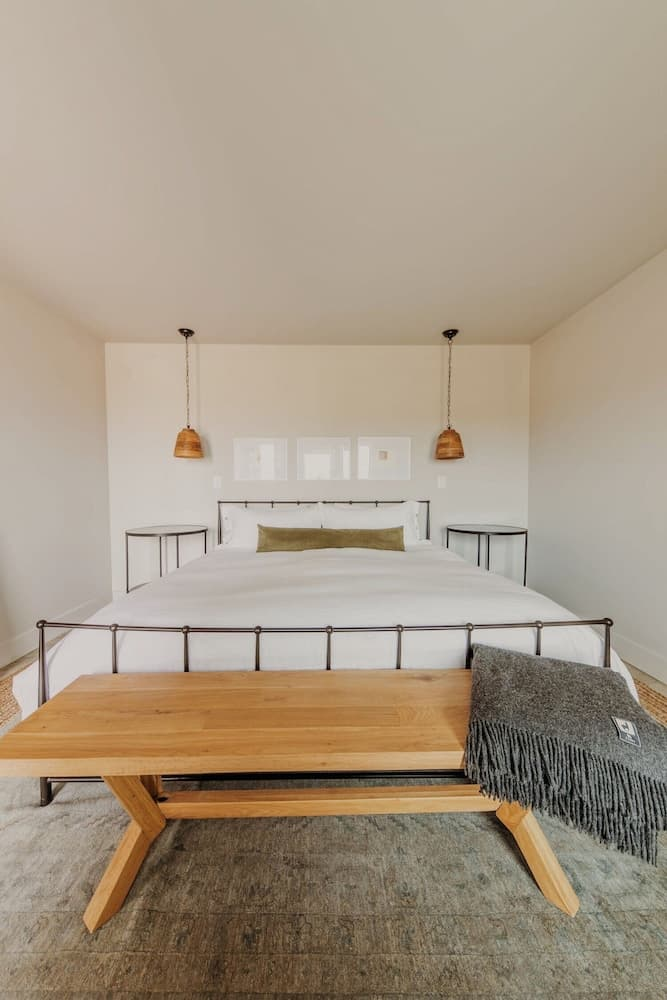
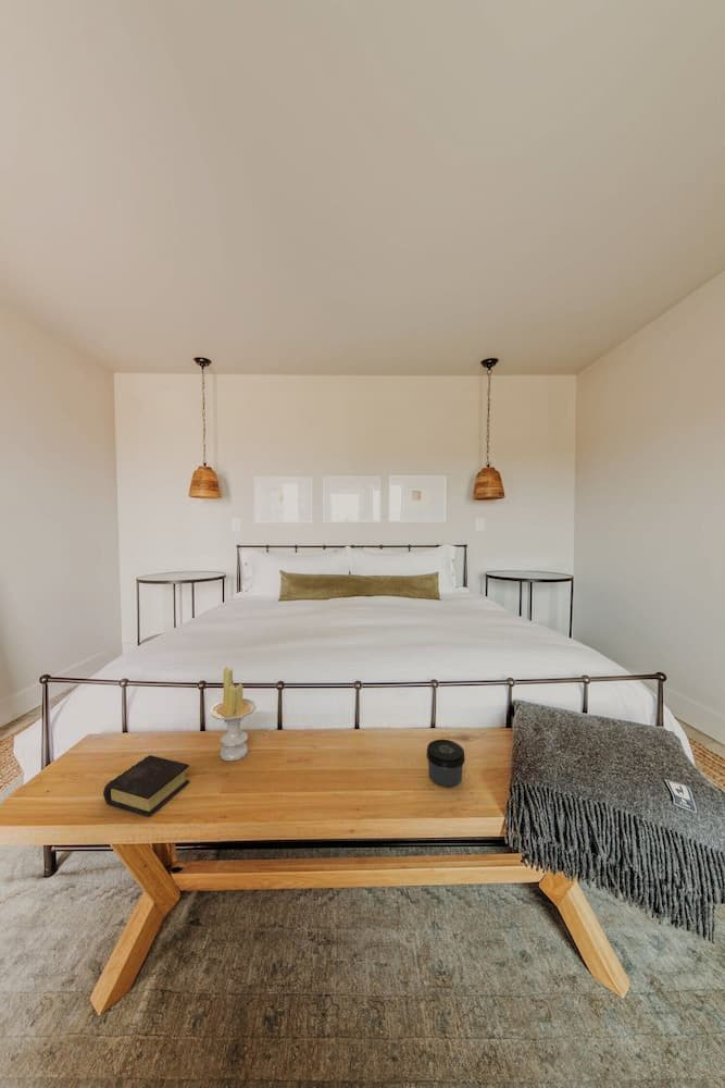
+ book [102,754,190,818]
+ candle [210,667,258,762]
+ jar [425,739,466,788]
